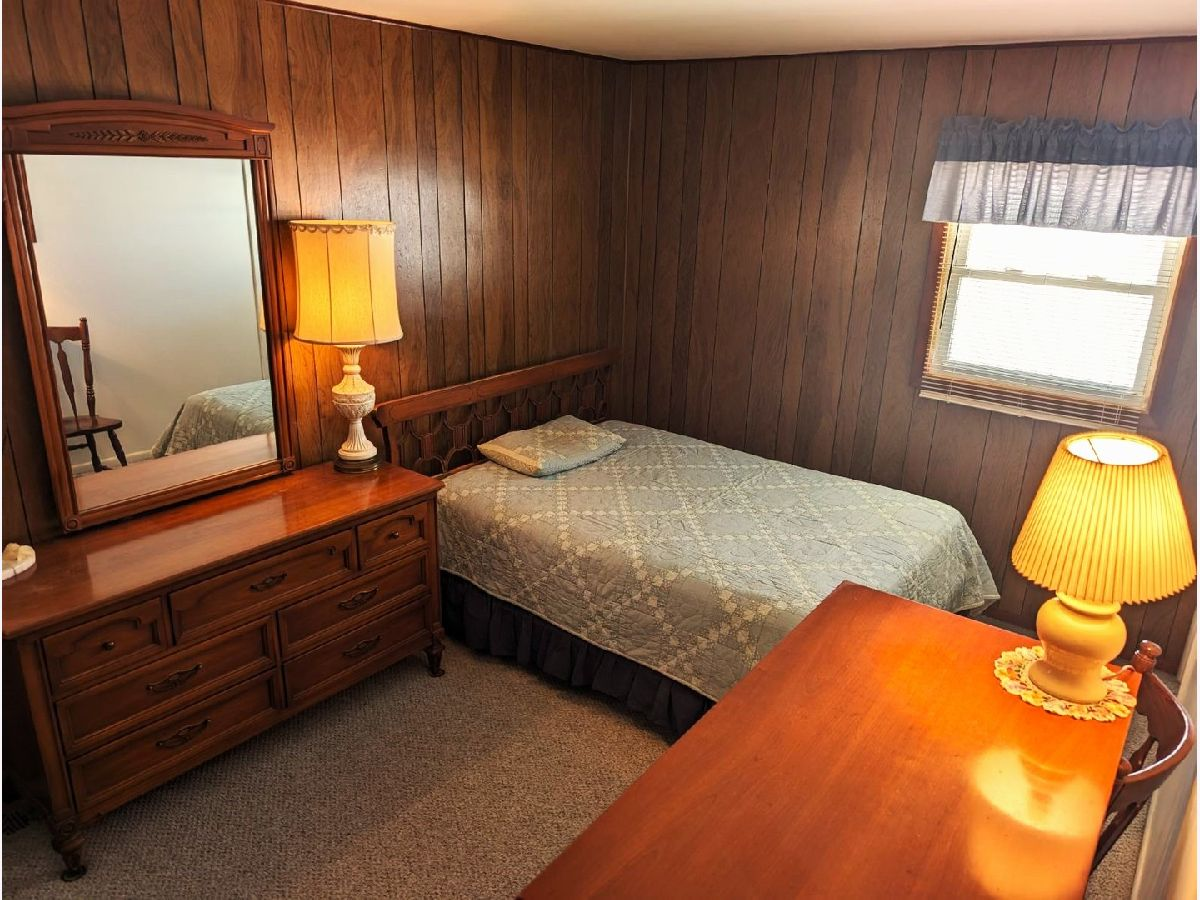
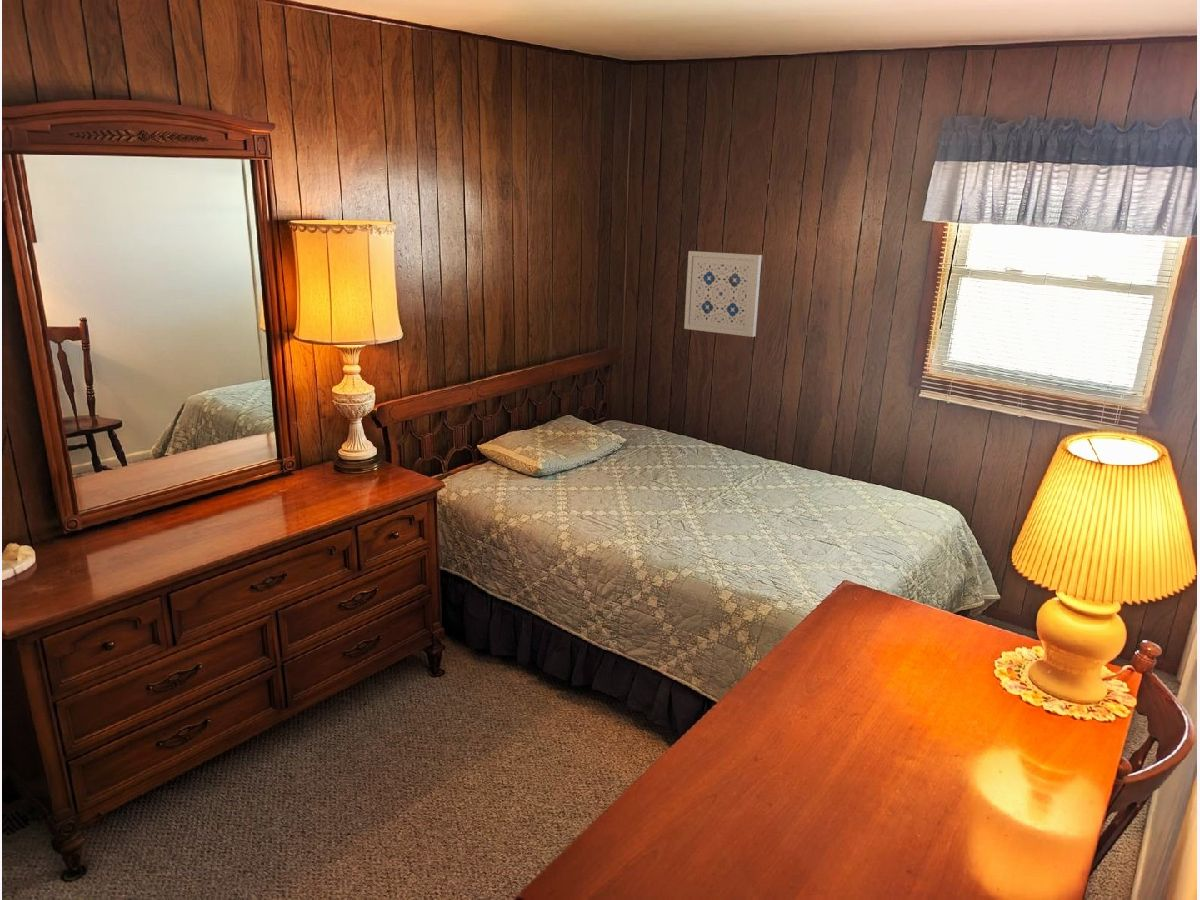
+ wall art [683,250,763,338]
